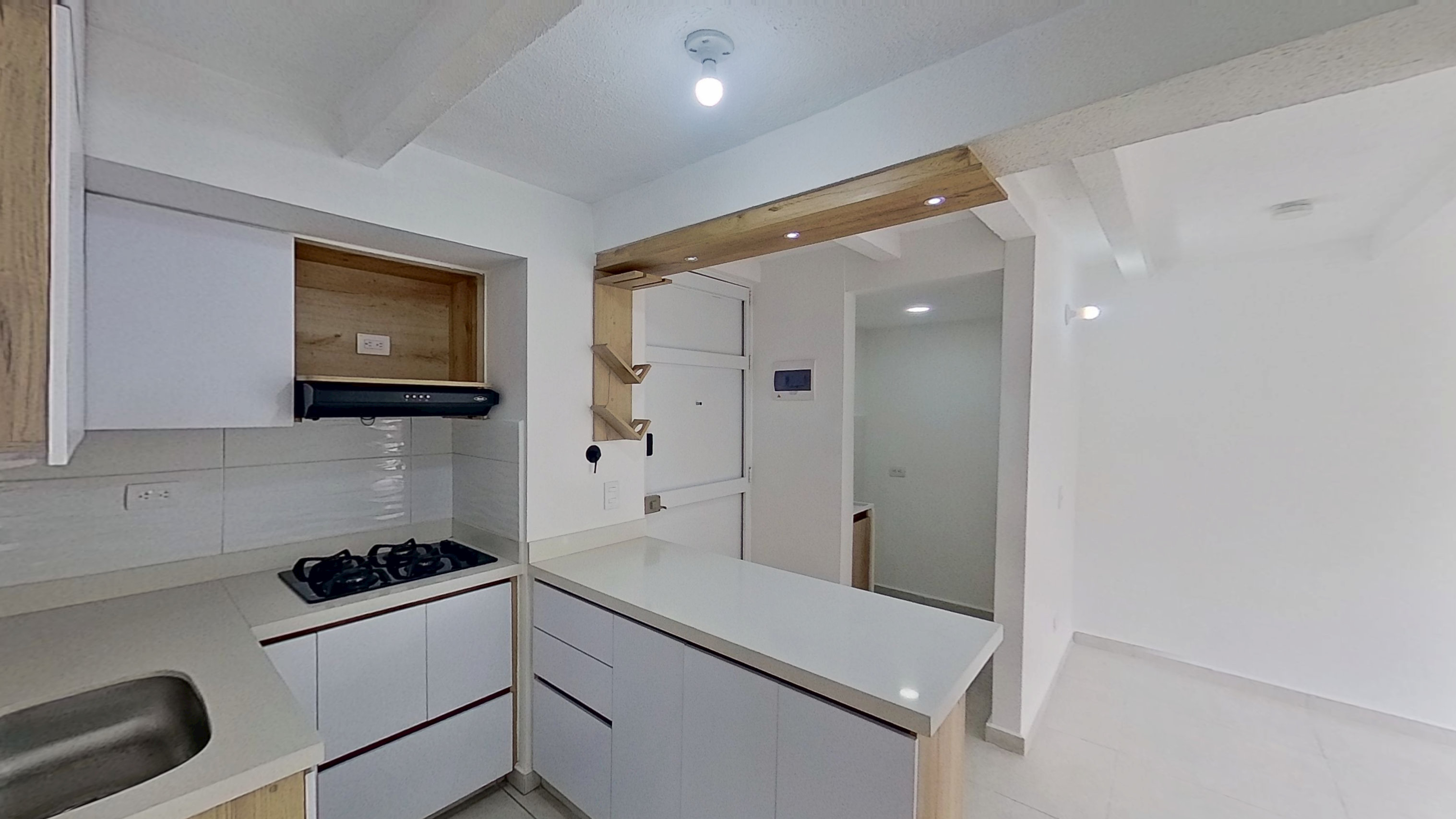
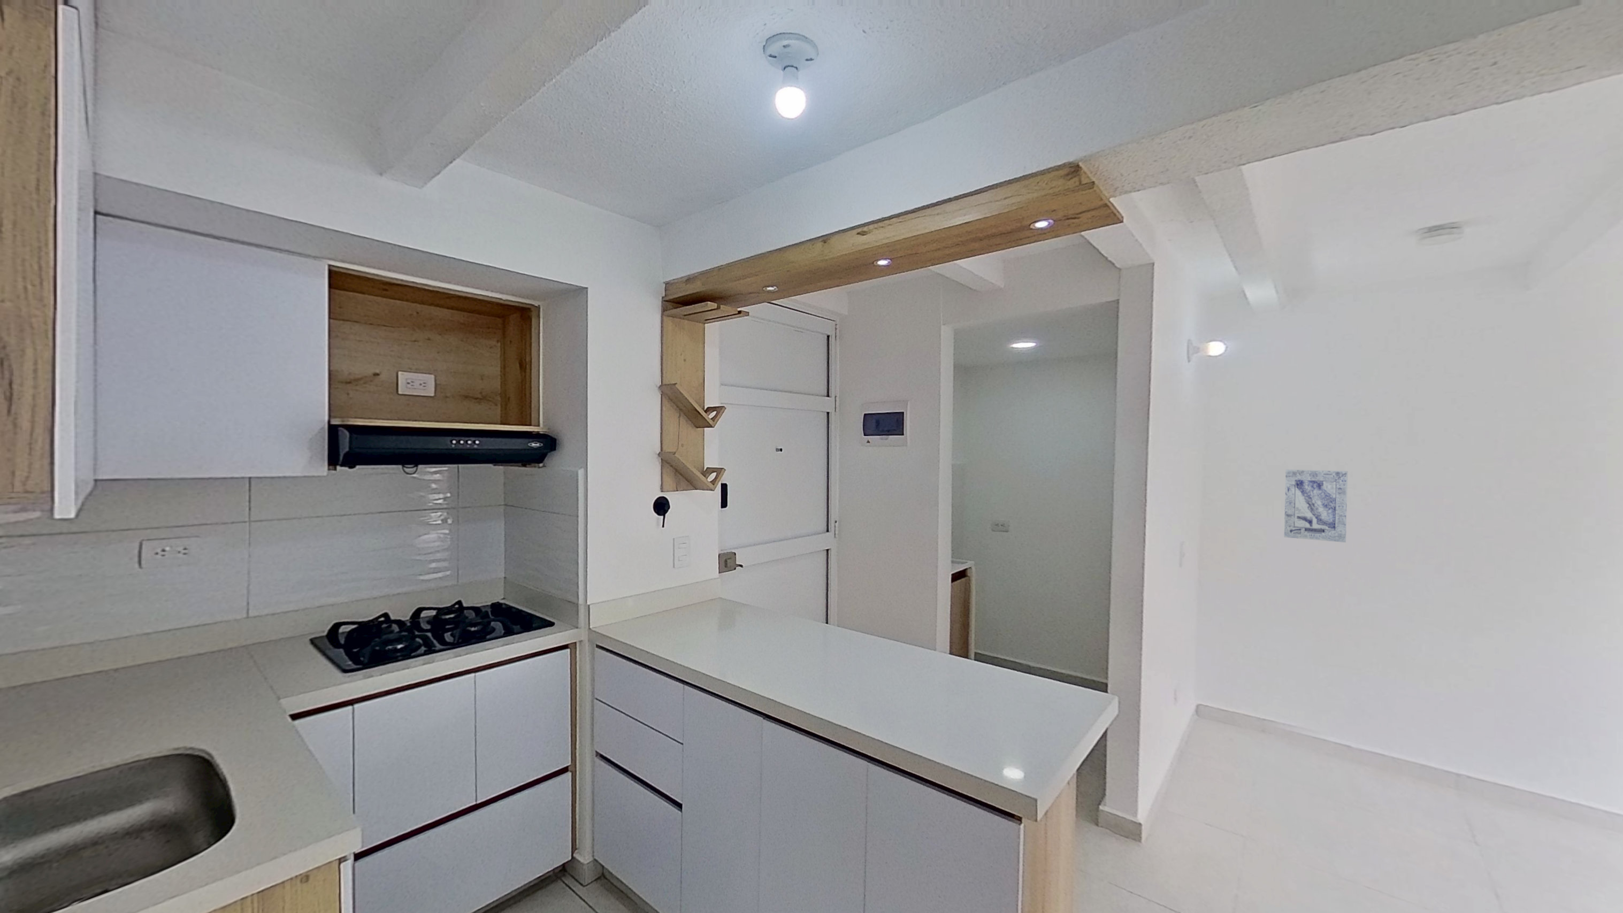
+ wall art [1283,469,1349,543]
